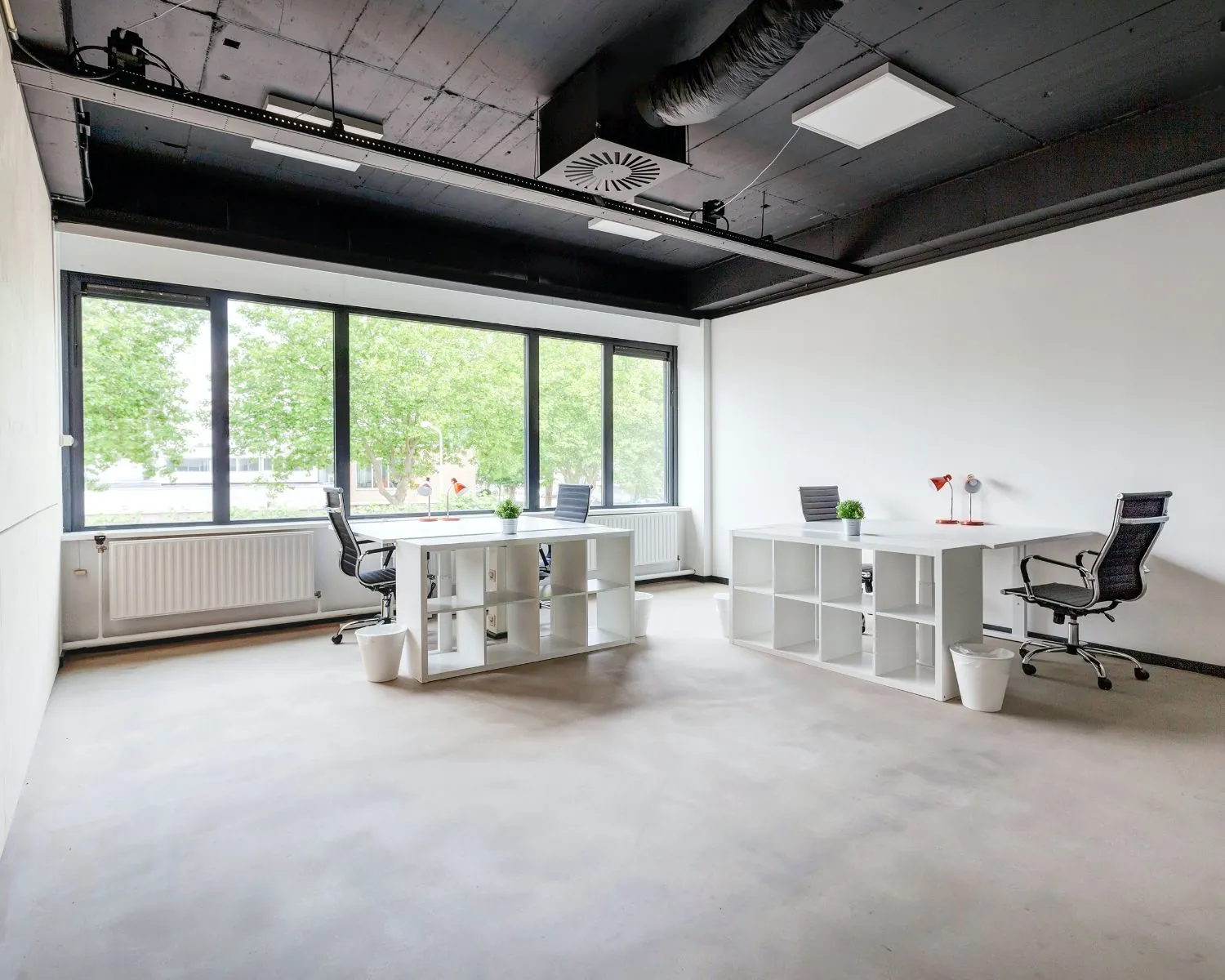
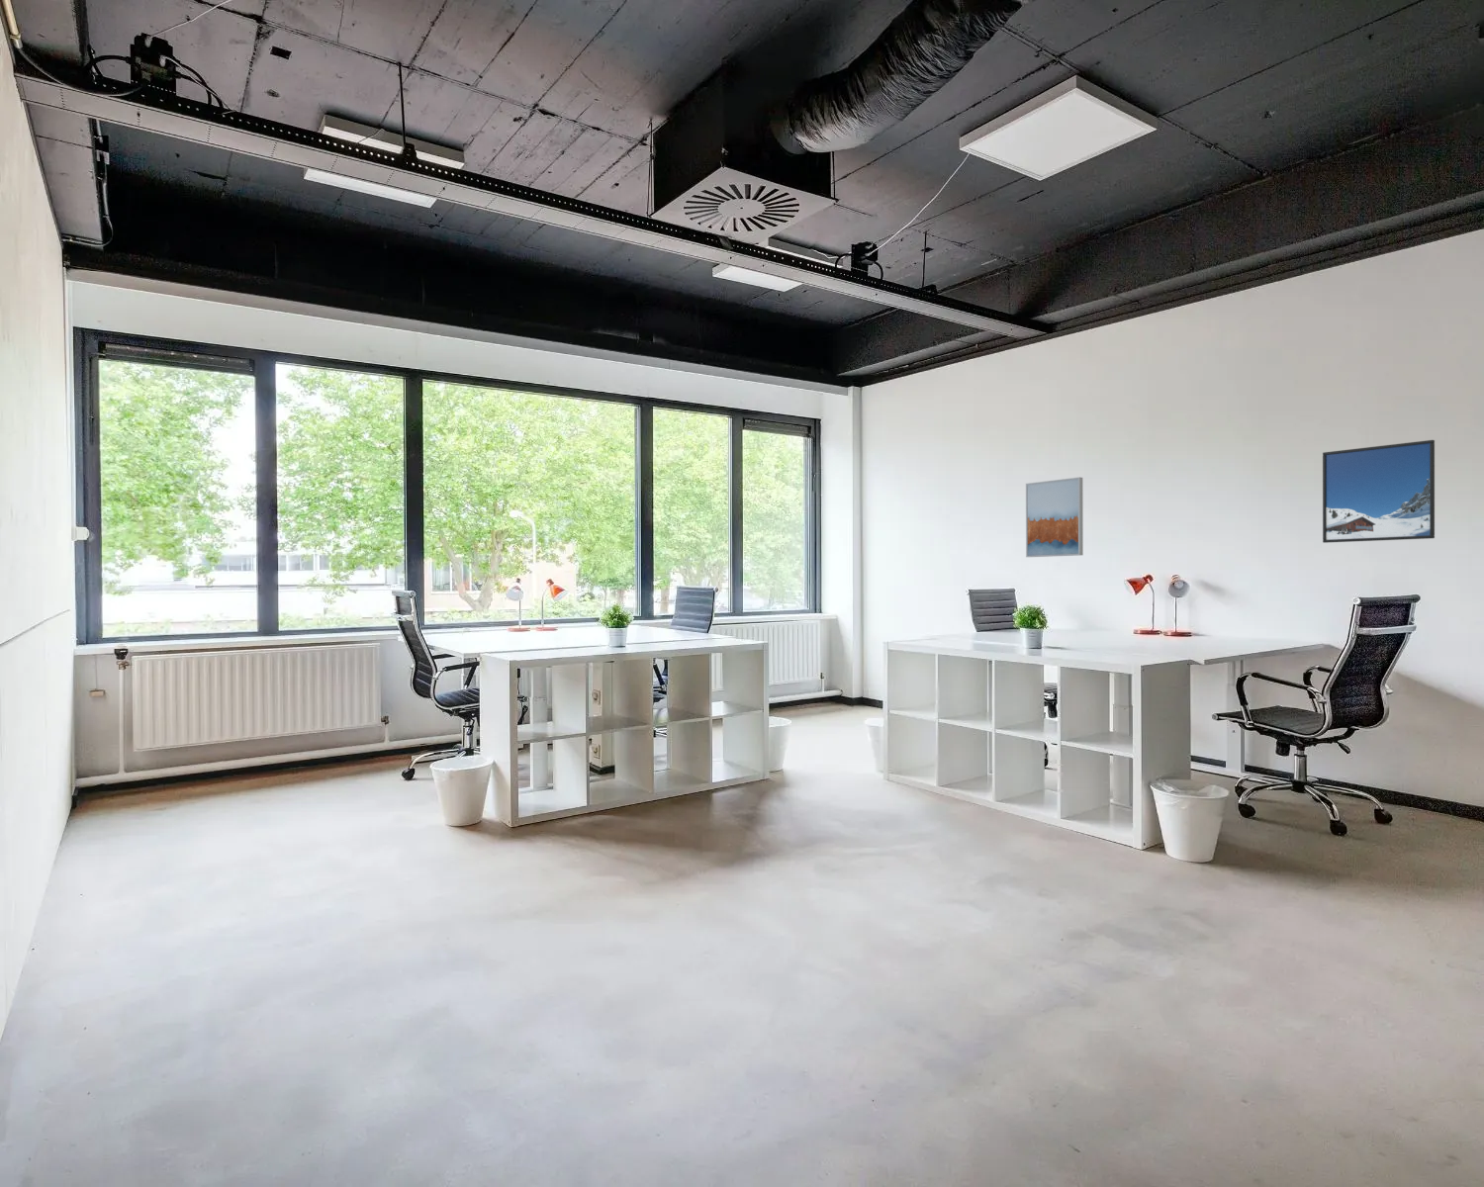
+ wall art [1025,476,1084,558]
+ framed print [1322,440,1436,544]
